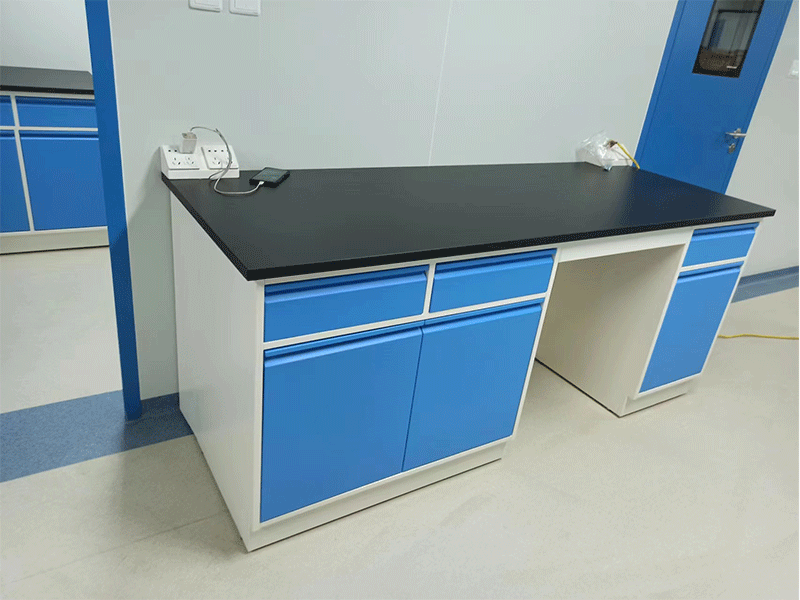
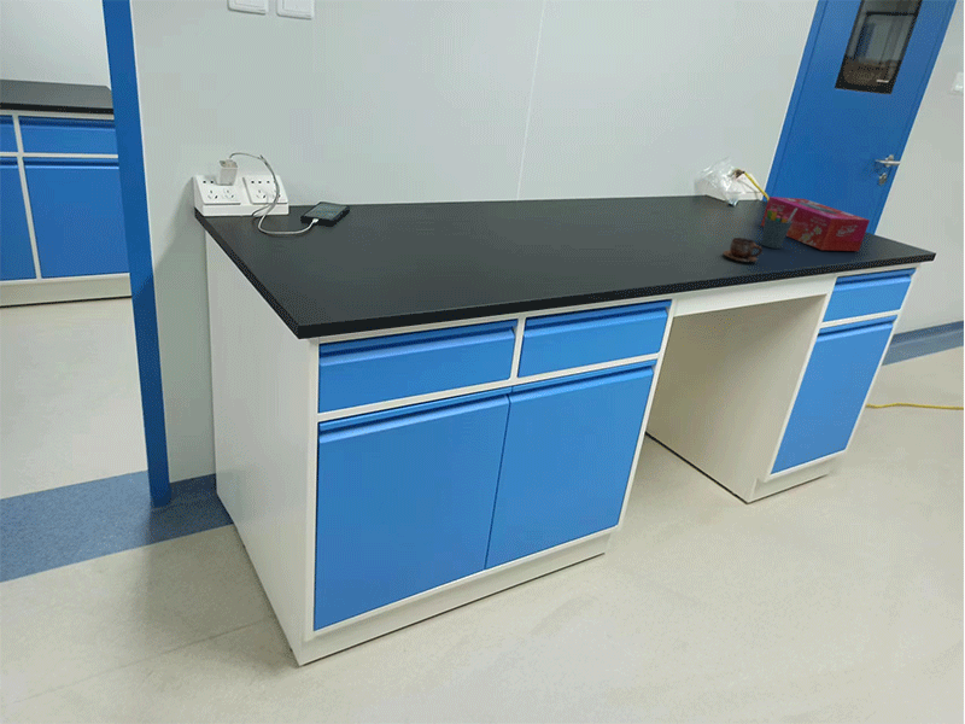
+ pen holder [760,209,797,250]
+ tissue box [760,195,871,252]
+ cup [721,237,764,263]
